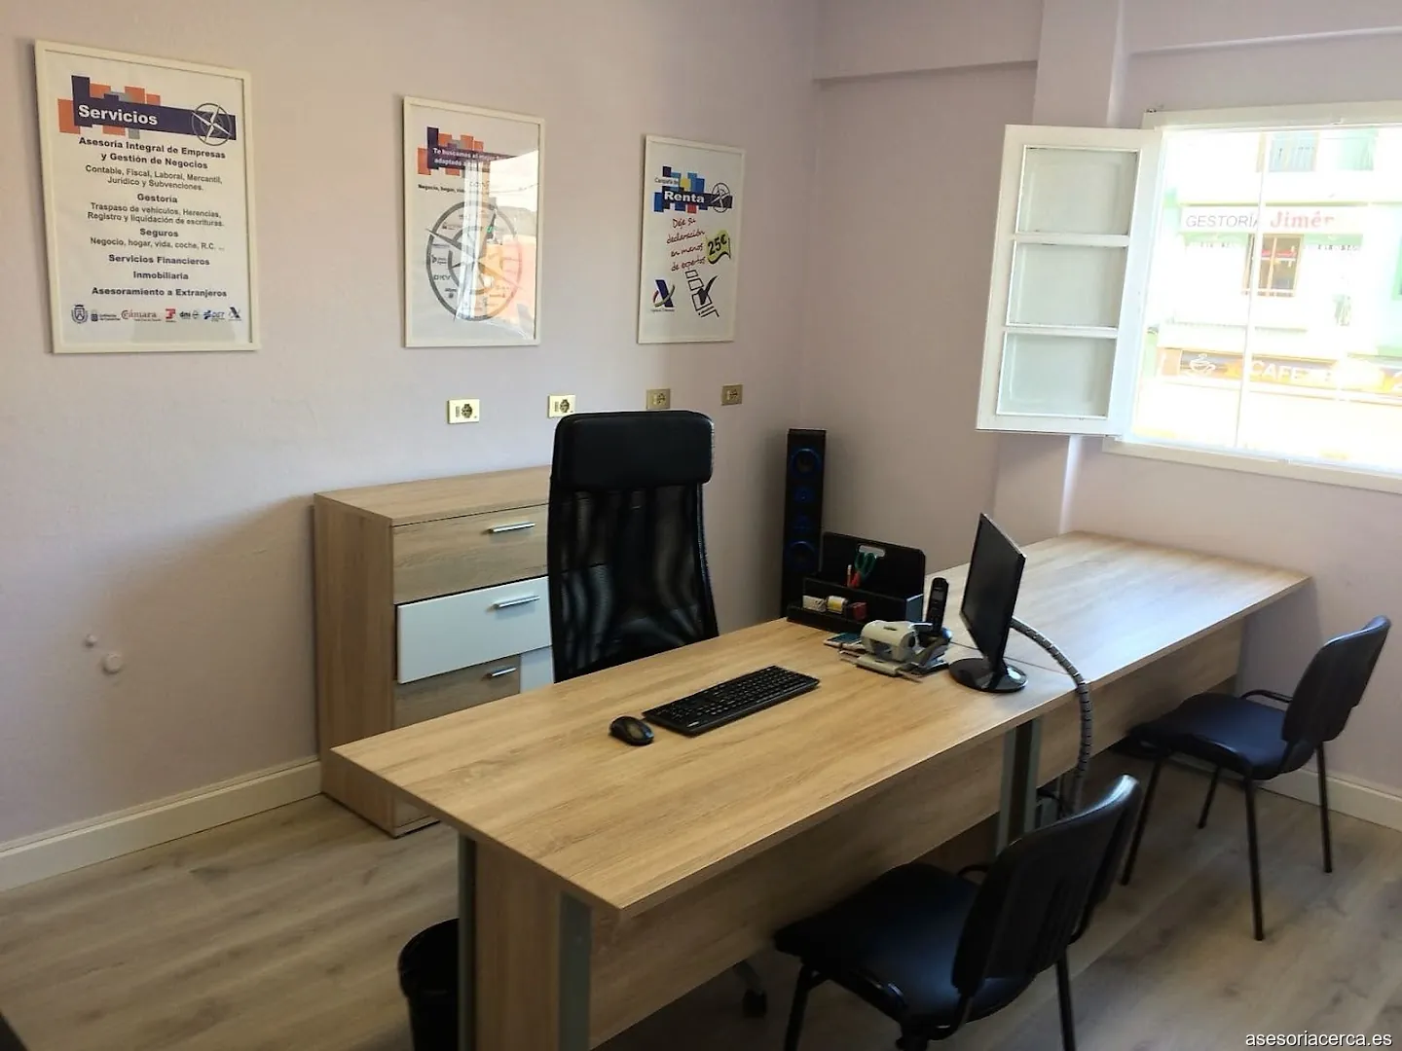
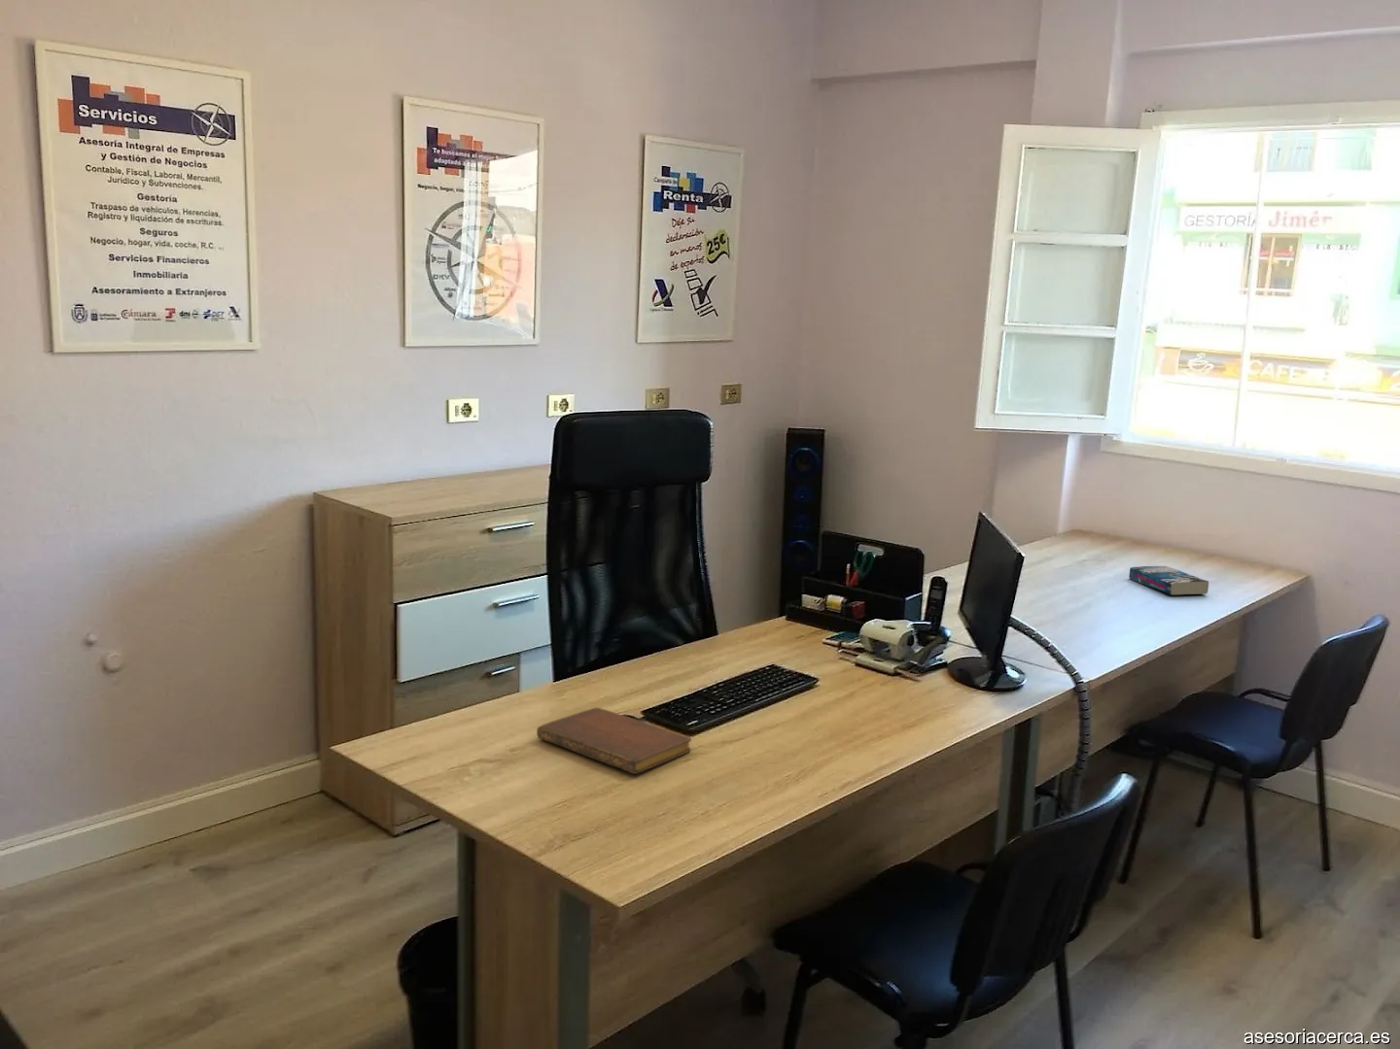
+ book [1128,565,1209,595]
+ notebook [536,707,692,775]
